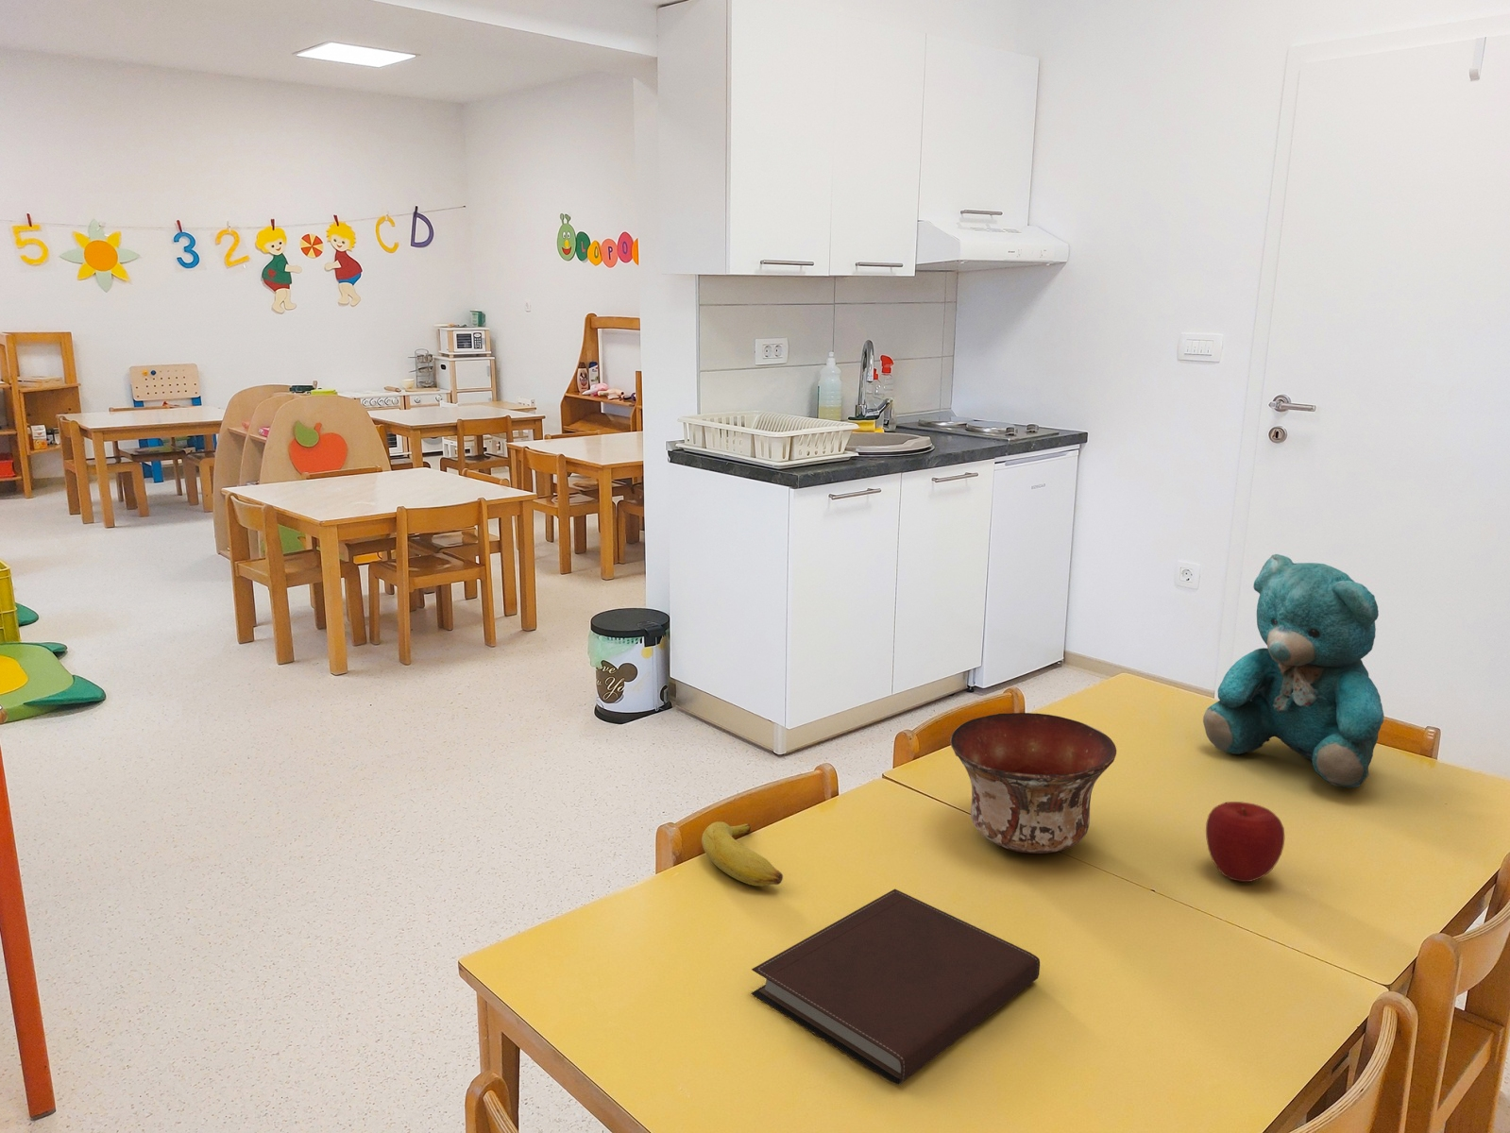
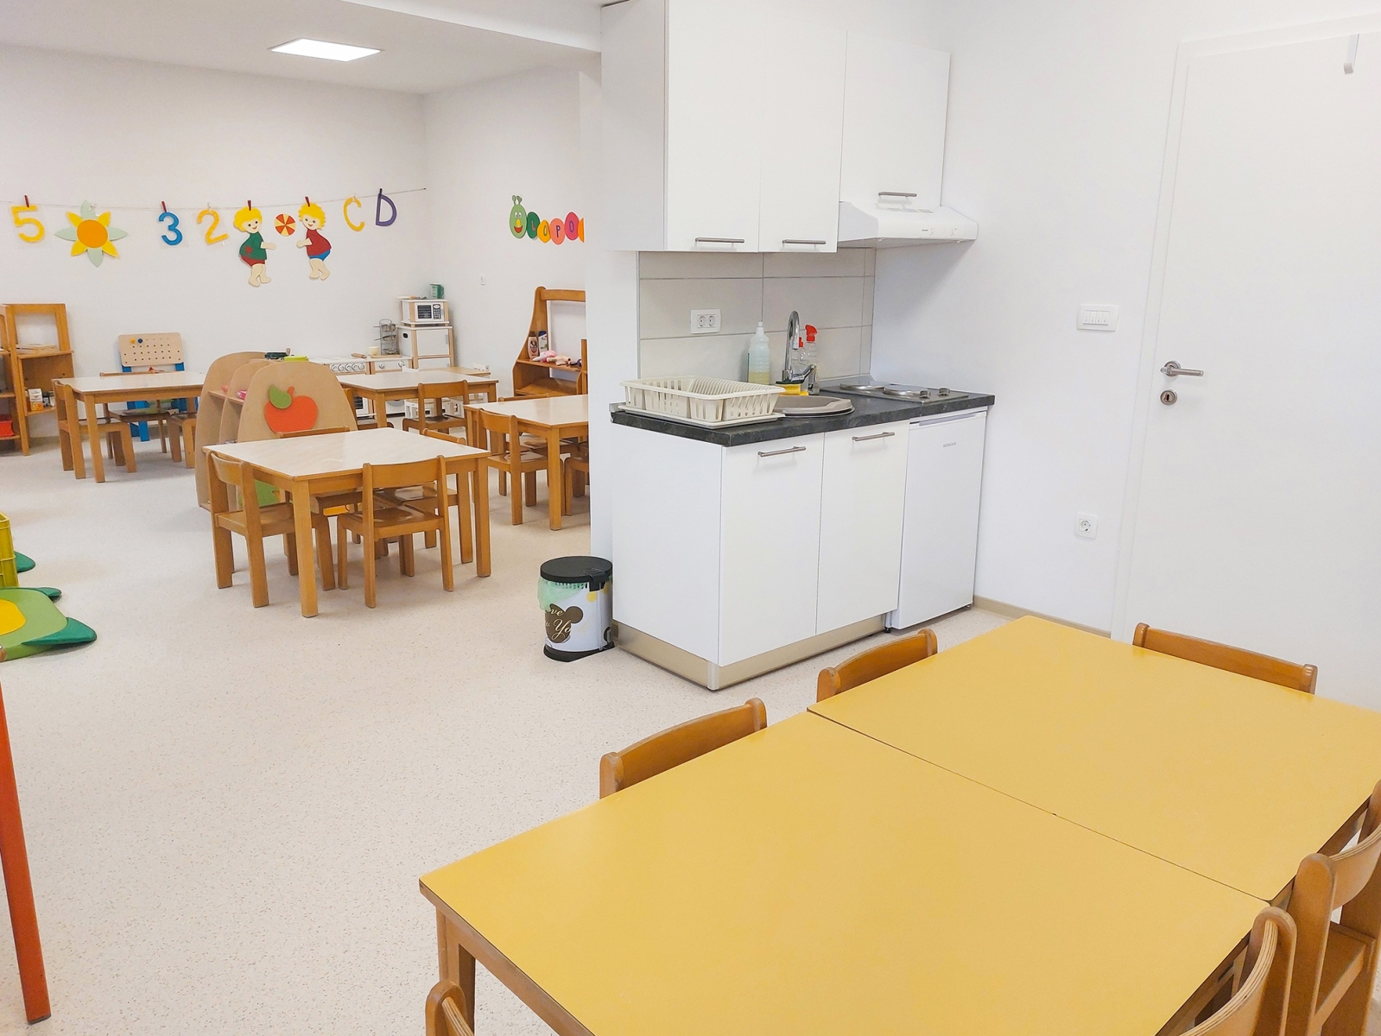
- bowl [950,712,1117,855]
- banana [701,820,784,887]
- notebook [751,889,1041,1085]
- teddy bear [1202,553,1385,788]
- apple [1205,801,1285,883]
